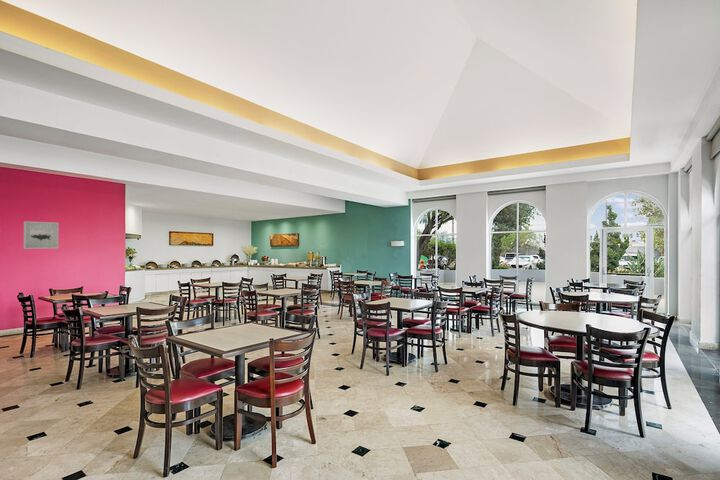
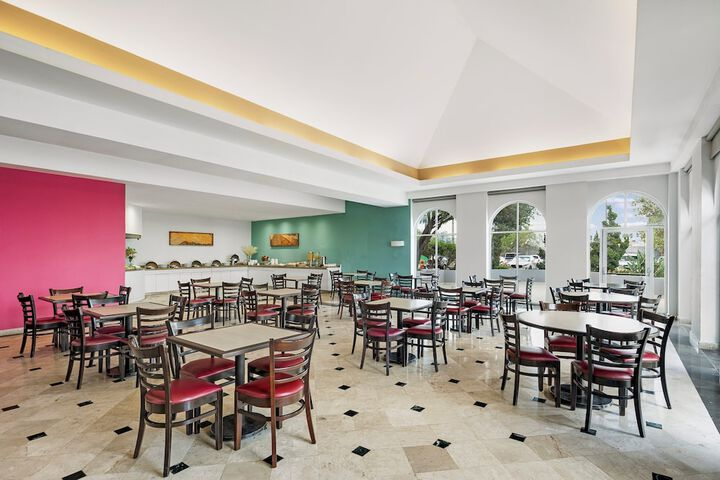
- wall art [23,220,60,250]
